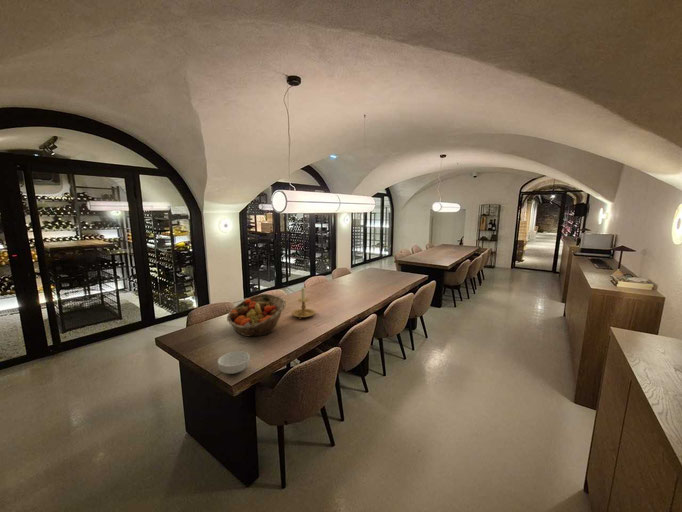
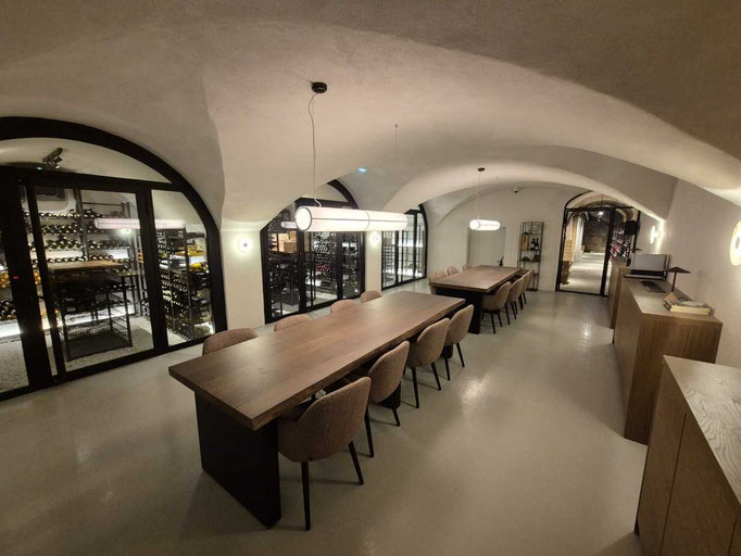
- cereal bowl [217,350,251,375]
- fruit basket [226,293,287,338]
- candle holder [291,287,316,320]
